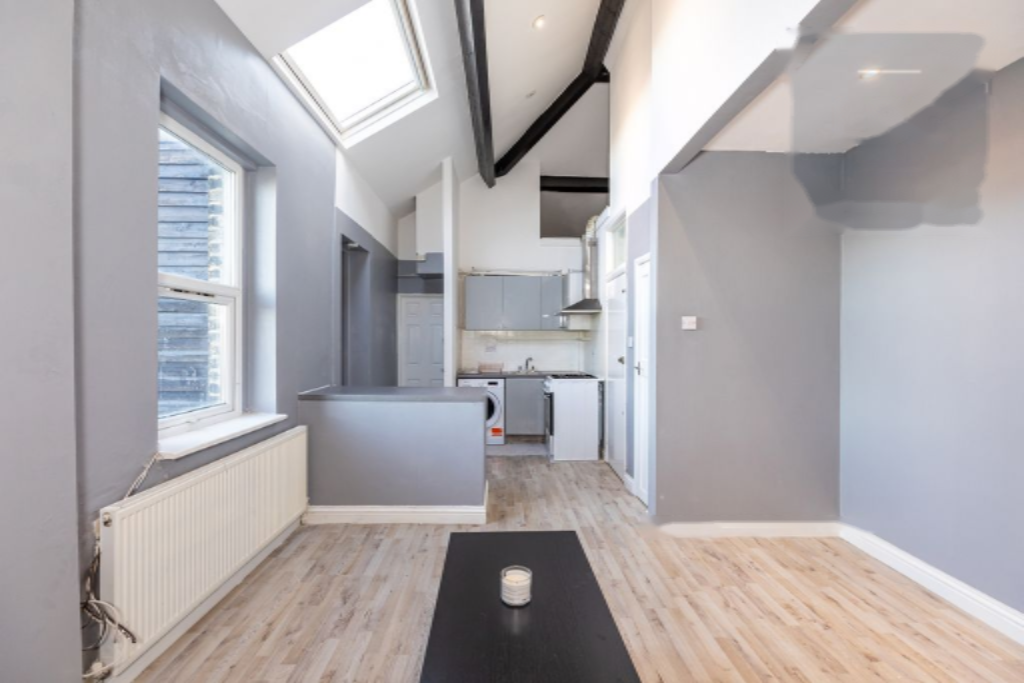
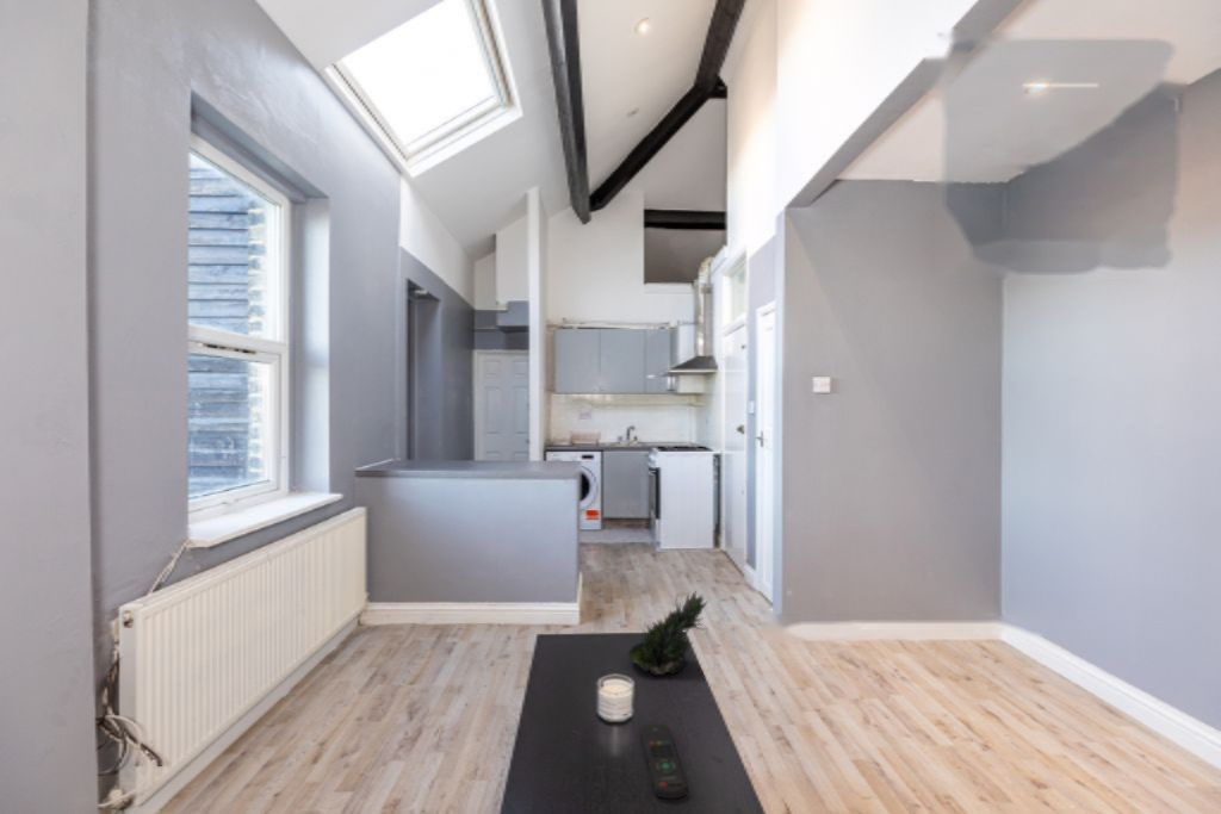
+ succulent plant [627,589,709,678]
+ remote control [640,722,688,800]
